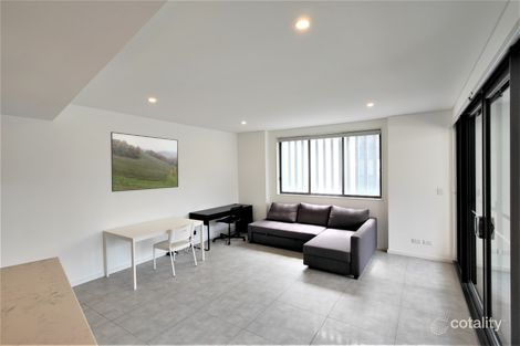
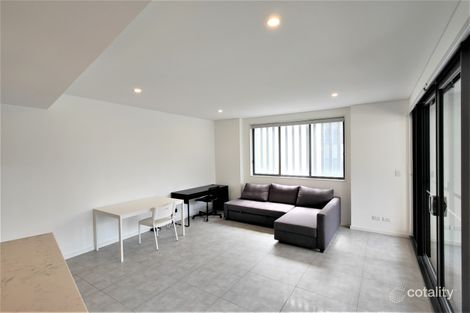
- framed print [110,130,179,193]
